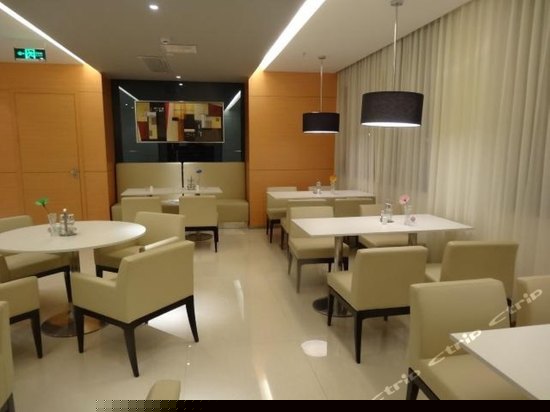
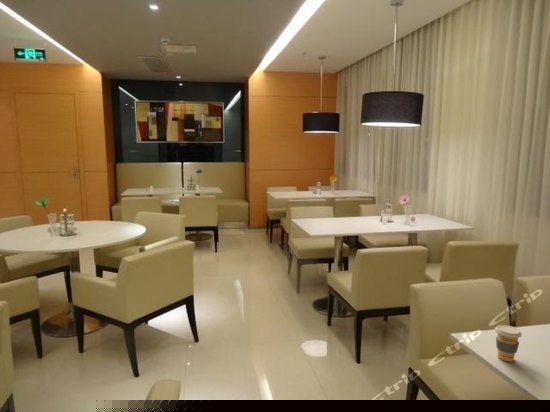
+ coffee cup [494,324,523,363]
